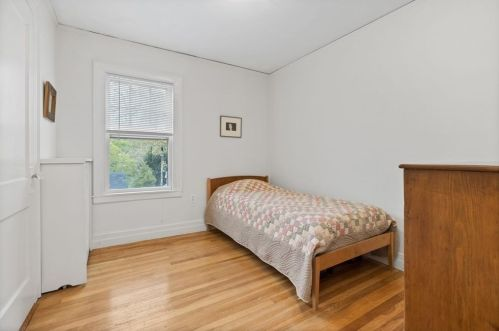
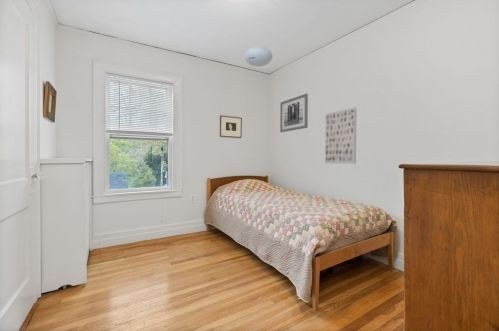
+ wall art [324,107,357,164]
+ wall art [279,93,309,133]
+ ceiling light [244,45,273,67]
